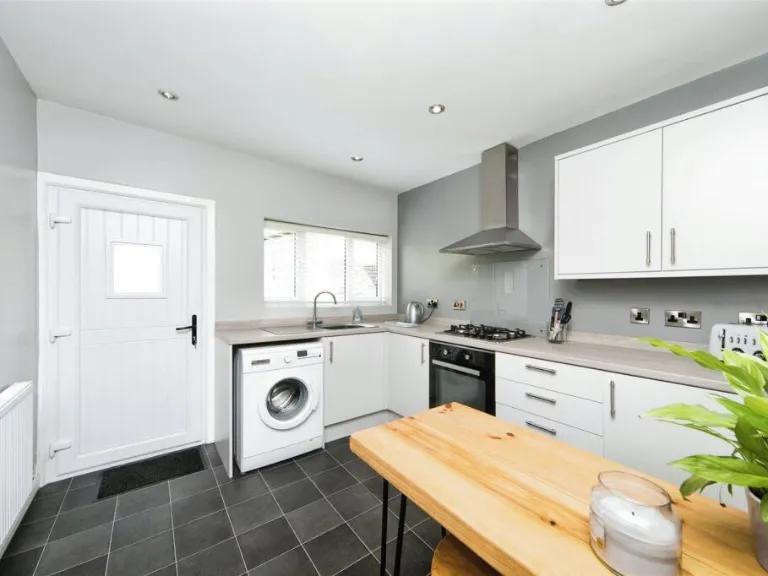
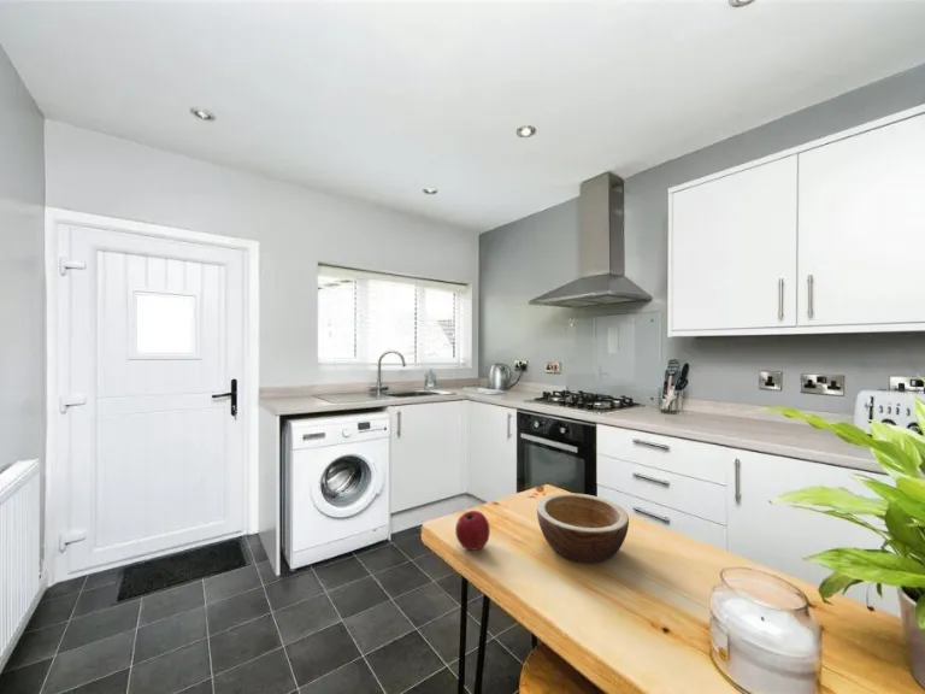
+ bowl [536,492,630,564]
+ apple [454,510,491,552]
